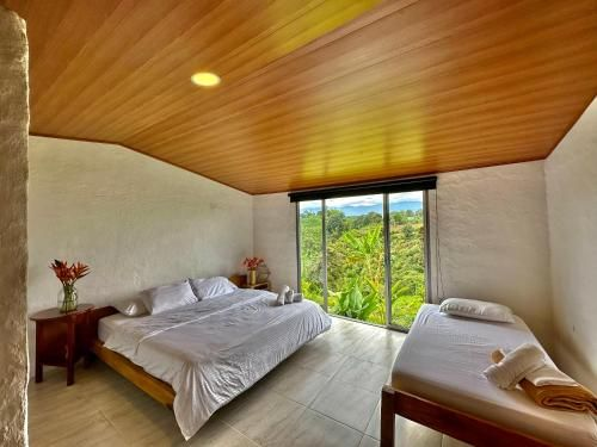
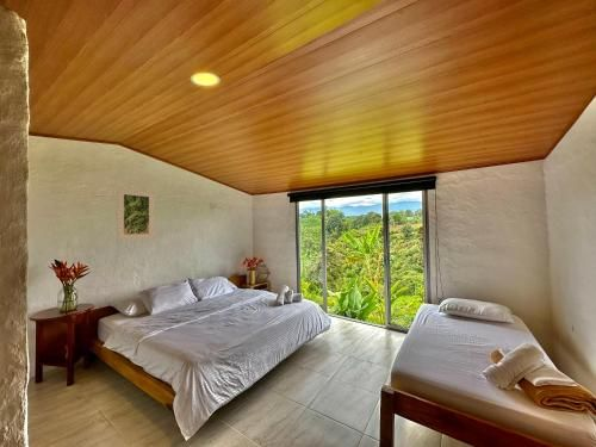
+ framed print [116,187,156,242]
